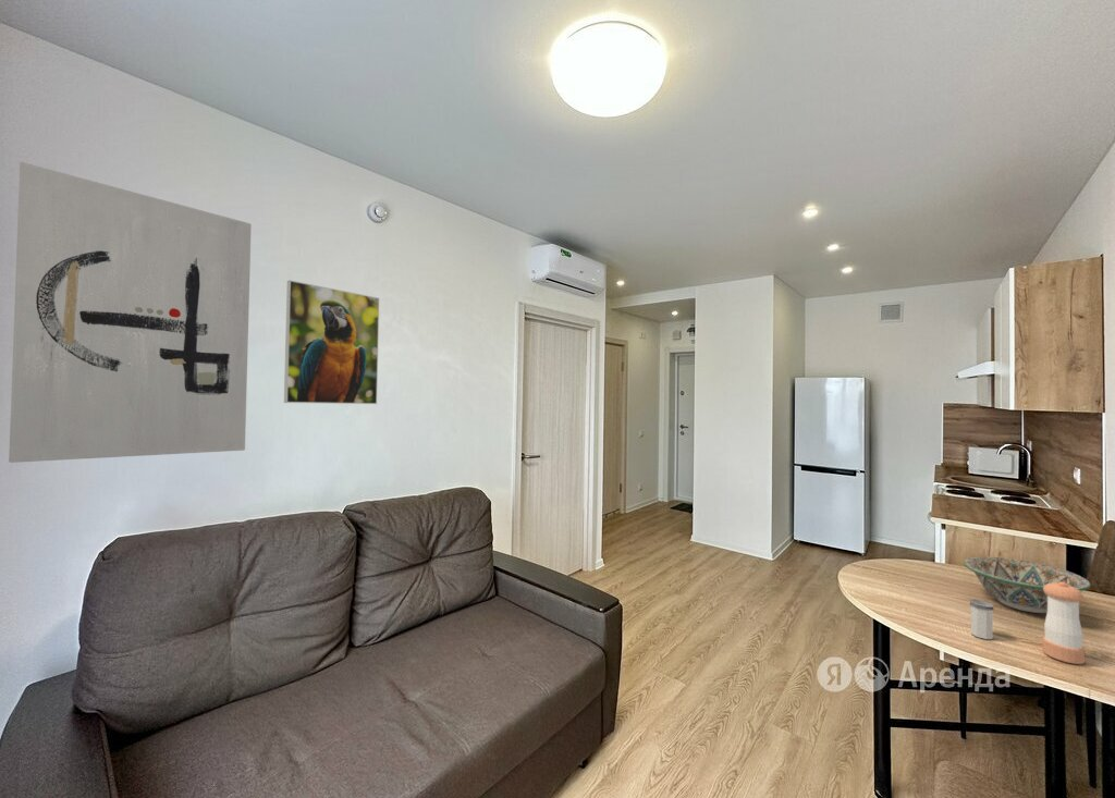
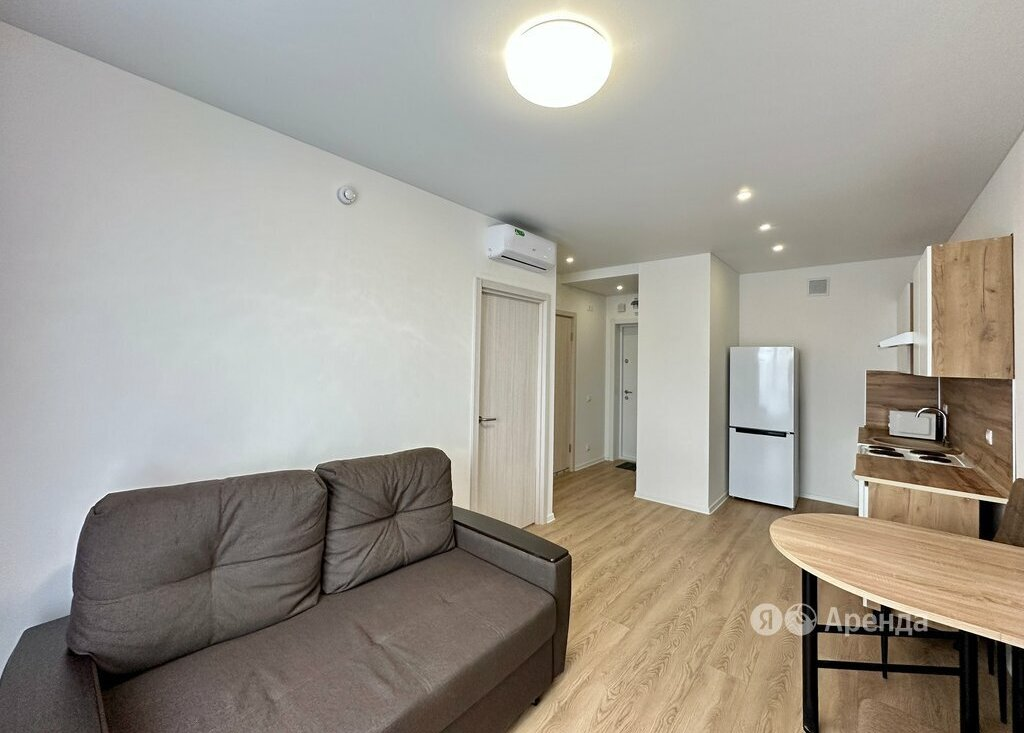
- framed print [283,279,380,405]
- salt shaker [969,599,994,640]
- decorative bowl [963,556,1092,614]
- wall art [8,161,253,464]
- pepper shaker [1042,581,1086,665]
